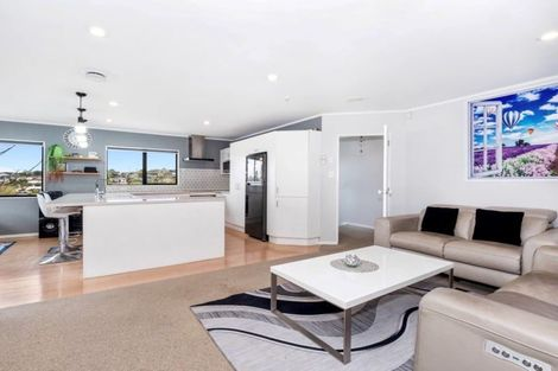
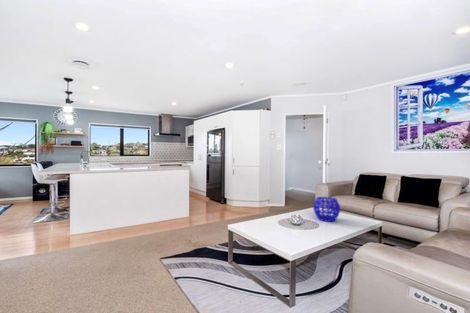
+ decorative bowl [312,196,341,223]
